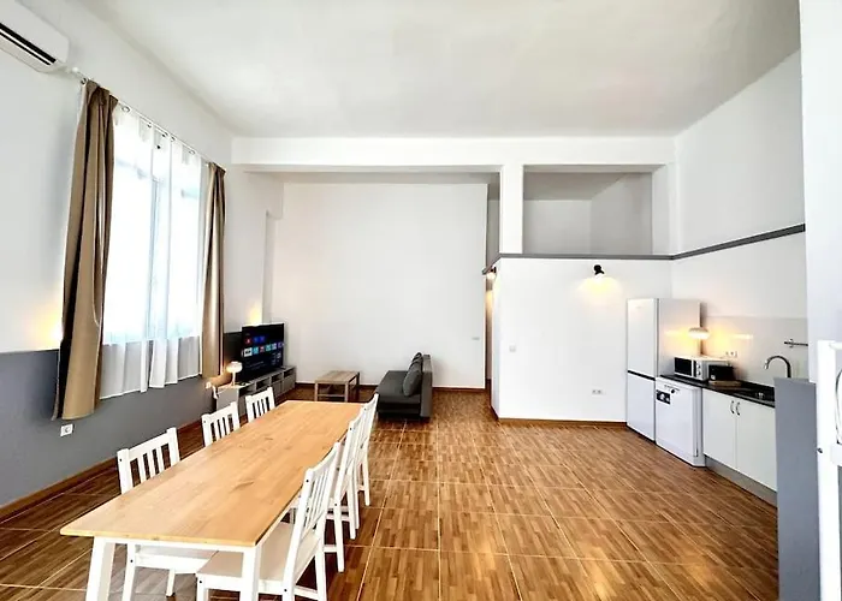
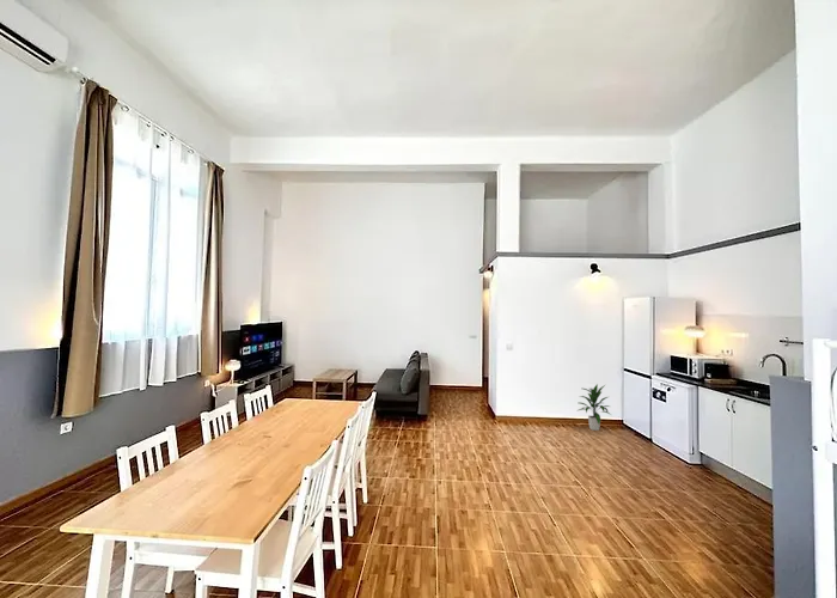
+ indoor plant [578,383,612,432]
